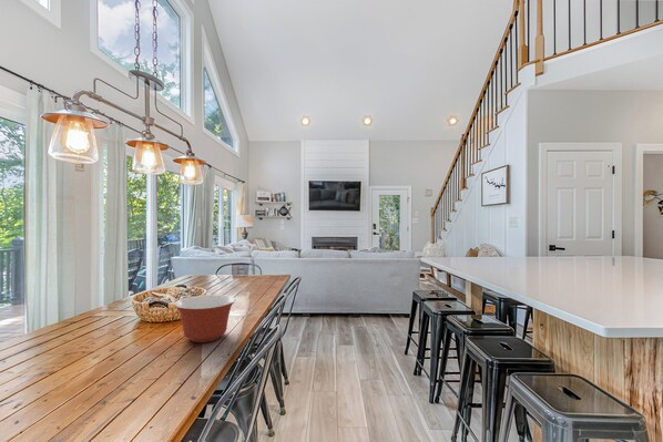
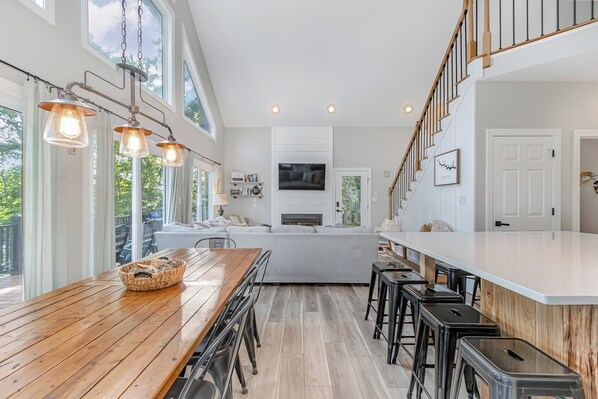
- mixing bowl [173,294,236,343]
